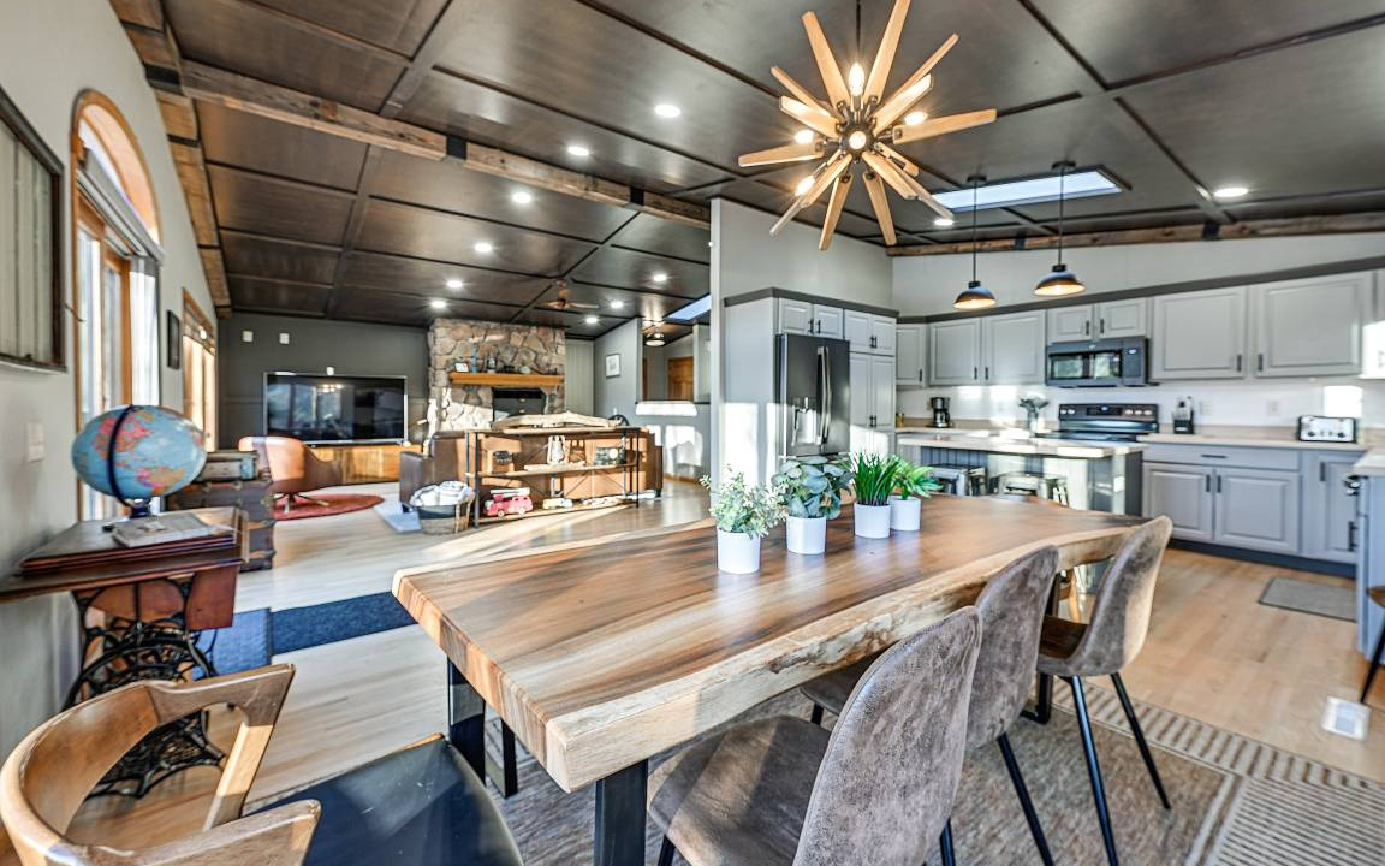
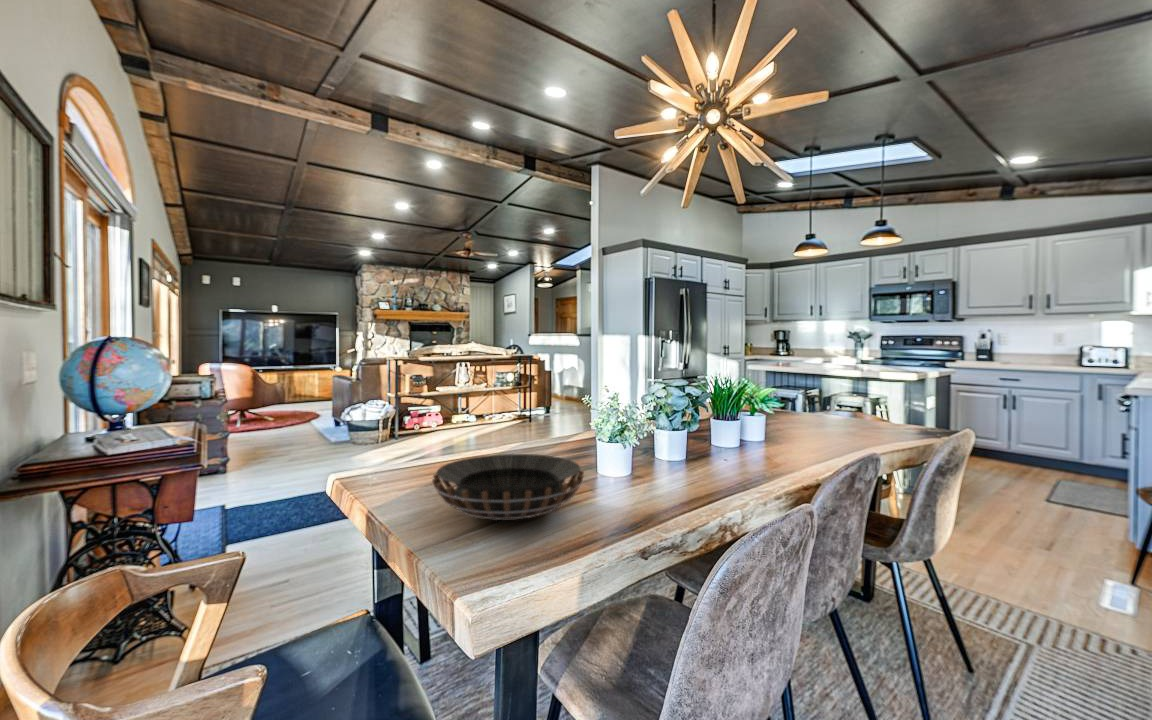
+ decorative bowl [431,453,585,521]
